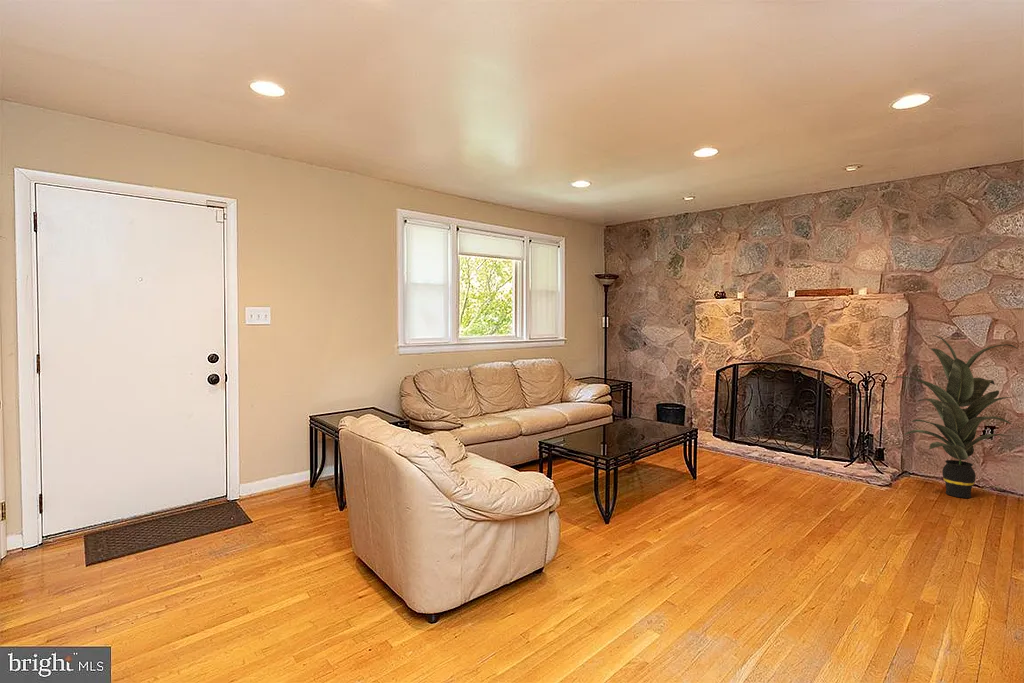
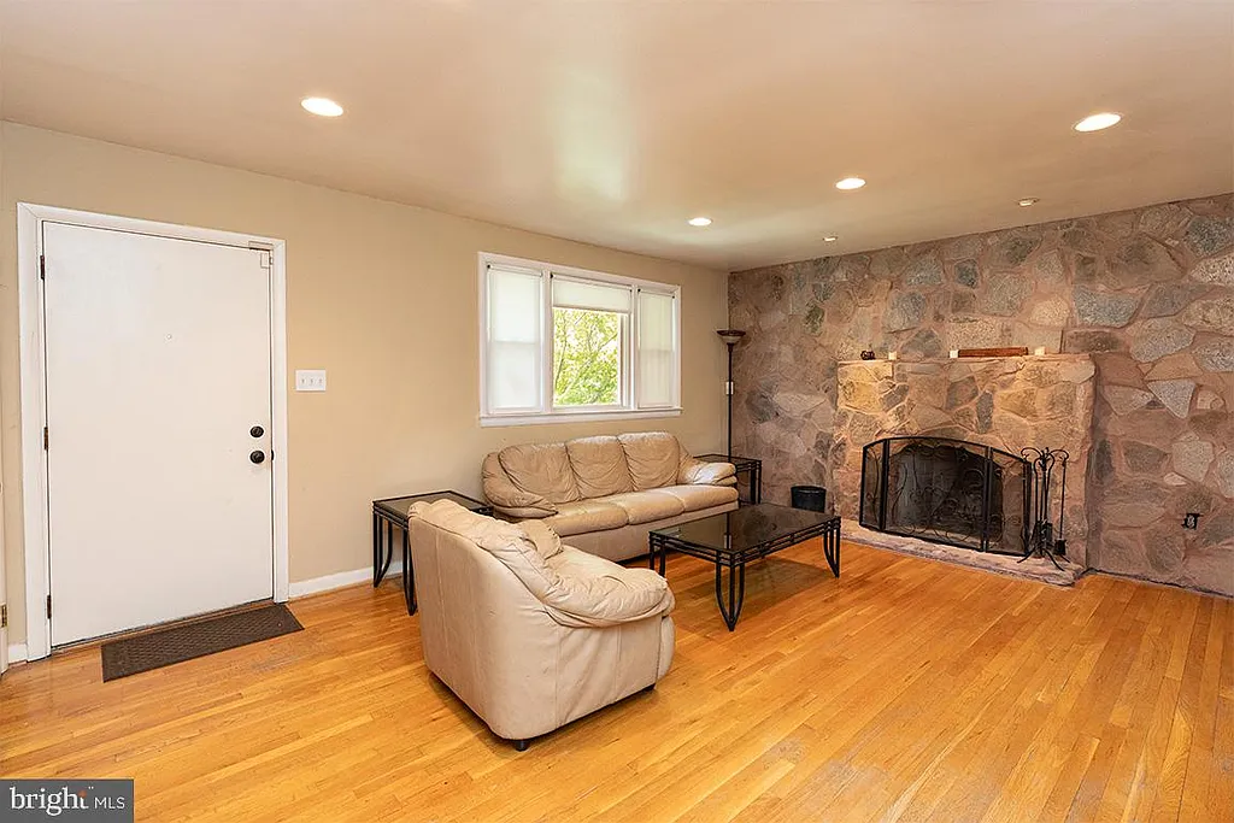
- indoor plant [892,334,1018,499]
